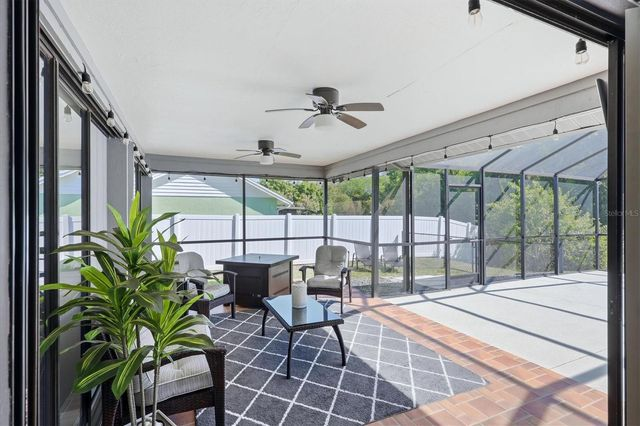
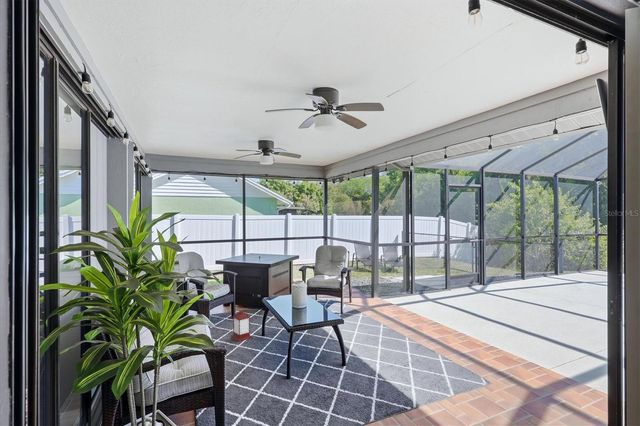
+ lantern [230,305,253,342]
